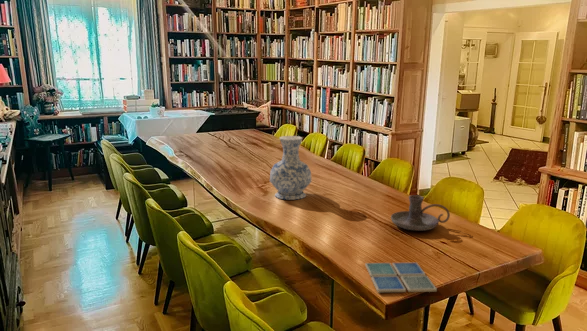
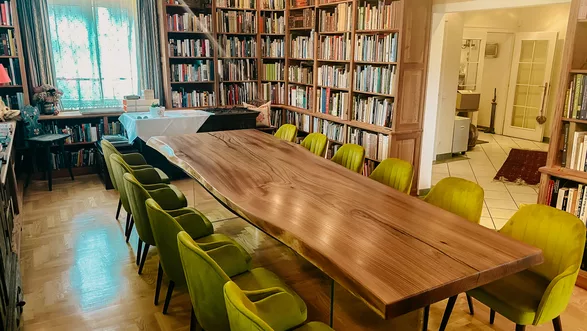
- vase [269,135,313,201]
- drink coaster [364,262,438,293]
- candle holder [390,194,451,232]
